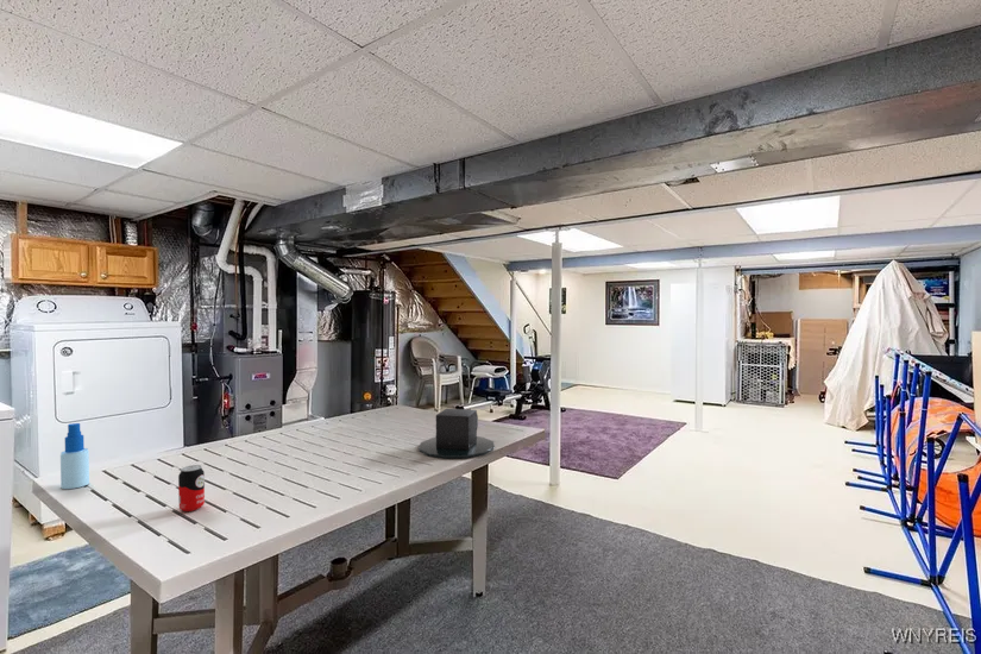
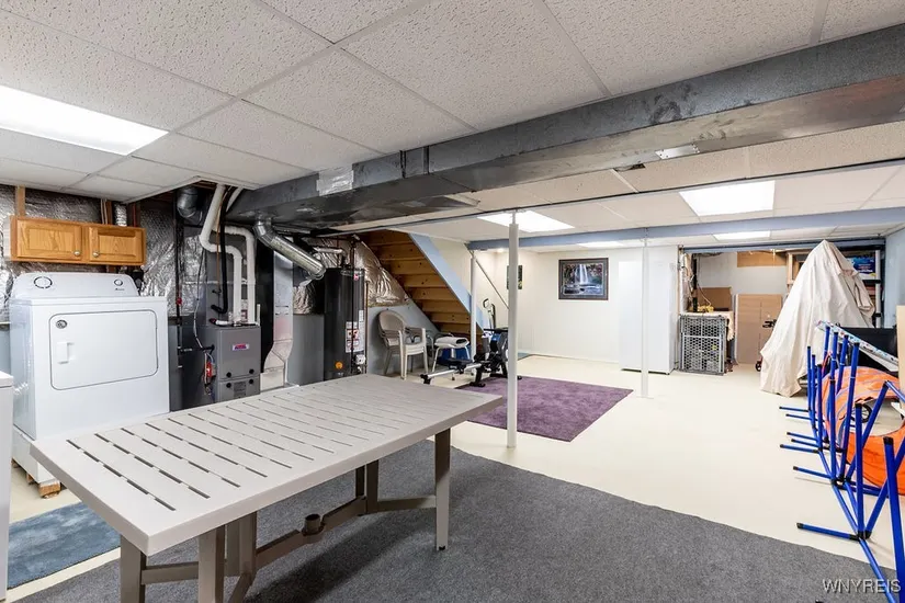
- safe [417,408,496,460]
- spray bottle [59,422,90,490]
- beverage can [177,464,206,512]
